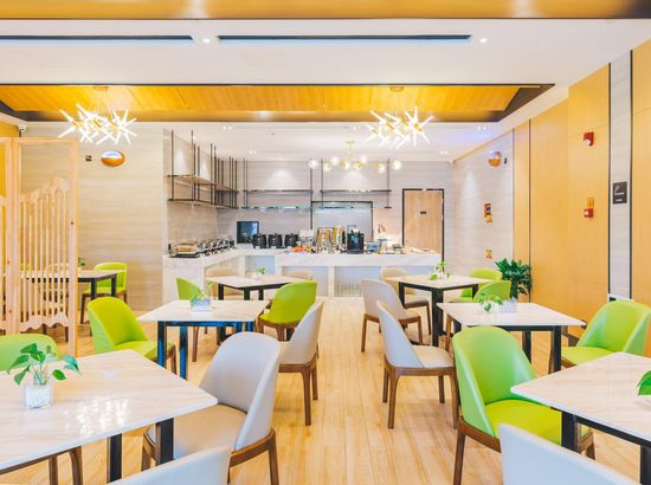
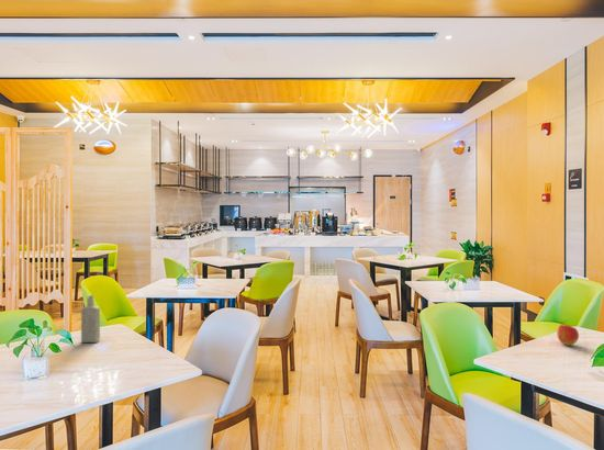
+ bottle [80,294,101,344]
+ apple [556,324,580,347]
